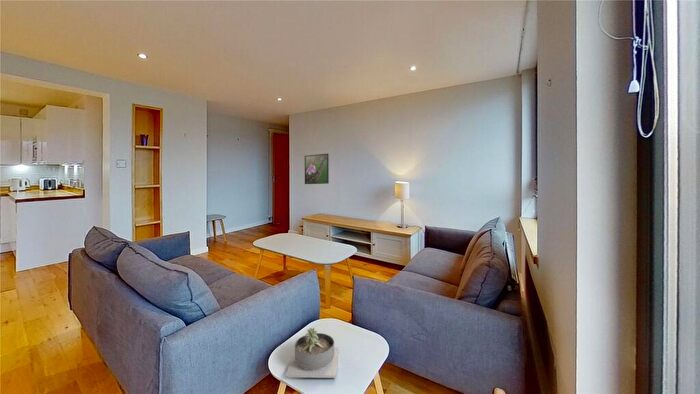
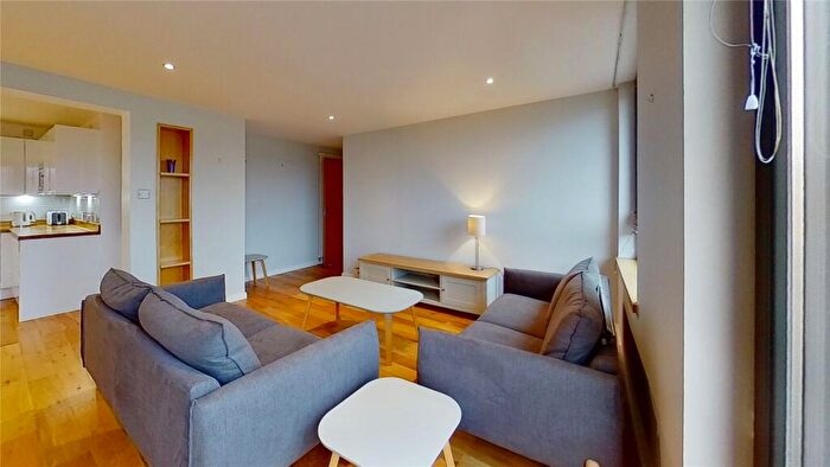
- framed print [304,153,330,185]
- succulent planter [284,327,340,379]
